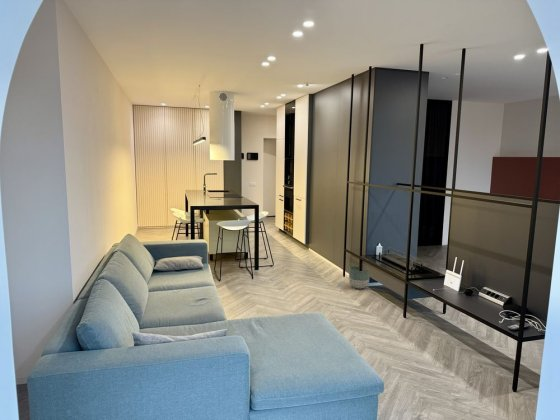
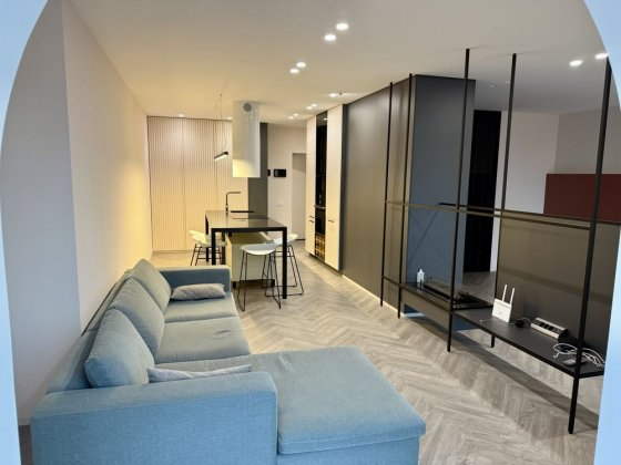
- planter [348,264,370,290]
